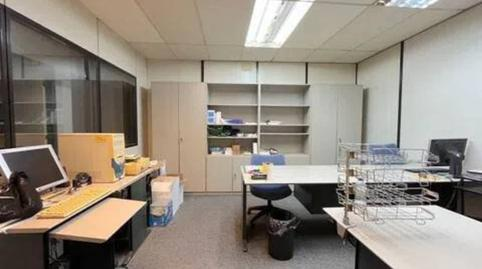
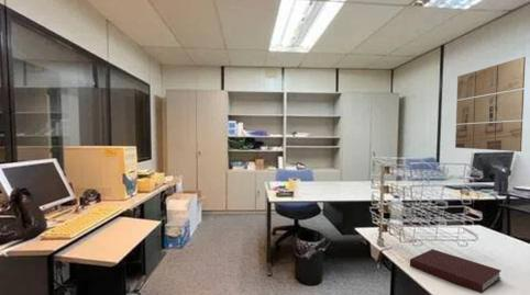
+ notebook [409,248,503,294]
+ wall art [454,56,527,152]
